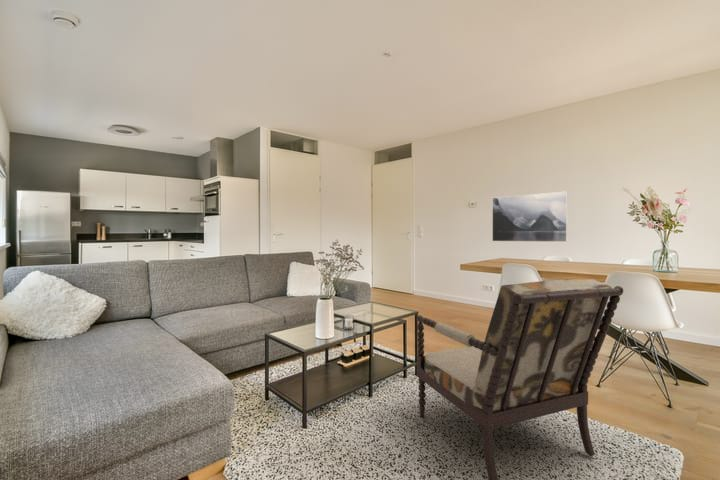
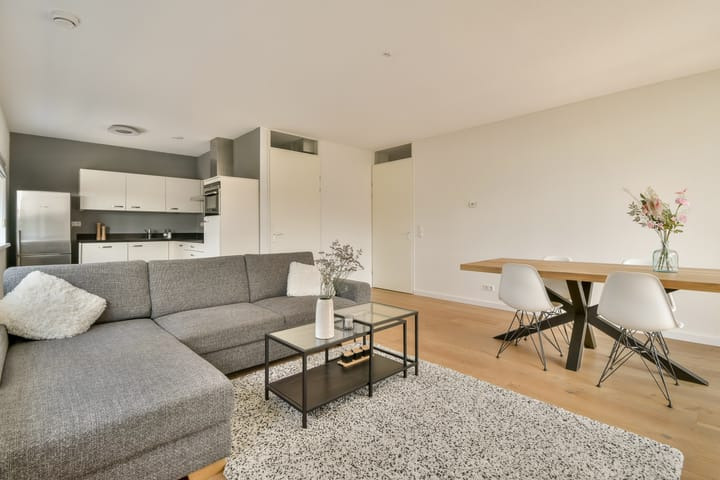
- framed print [491,190,569,243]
- armchair [416,278,624,480]
